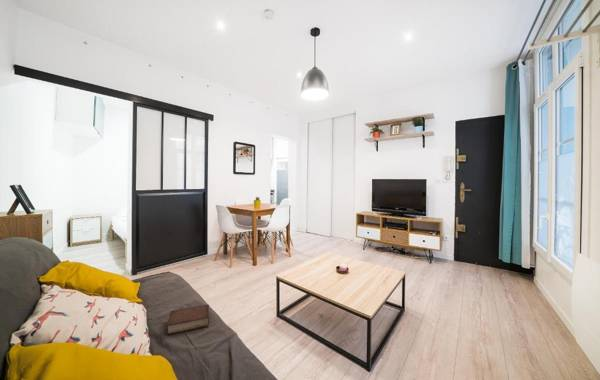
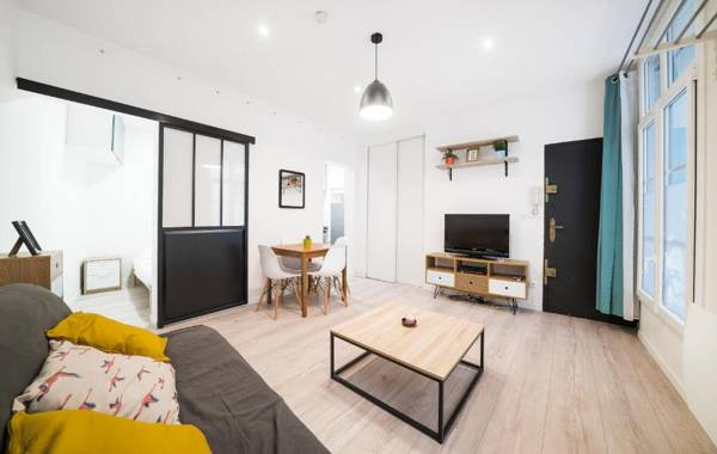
- book [166,304,210,336]
